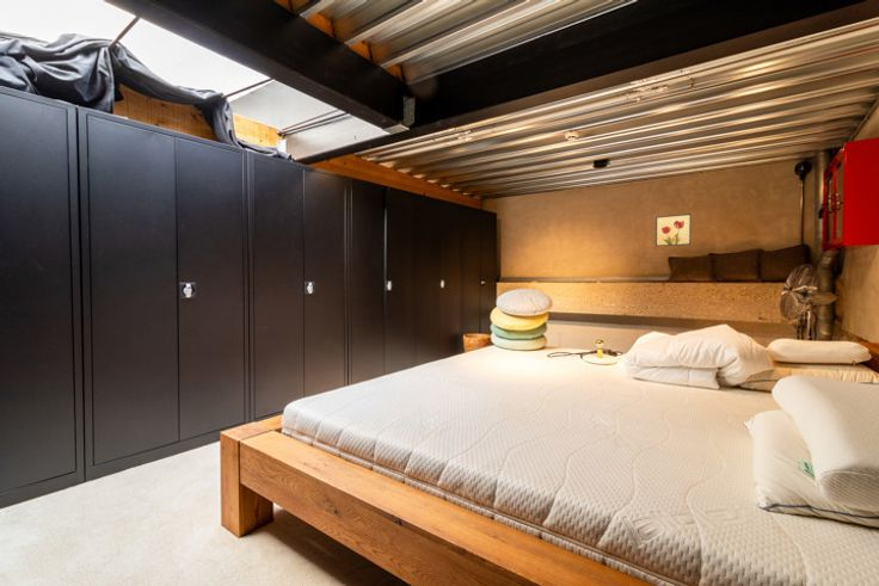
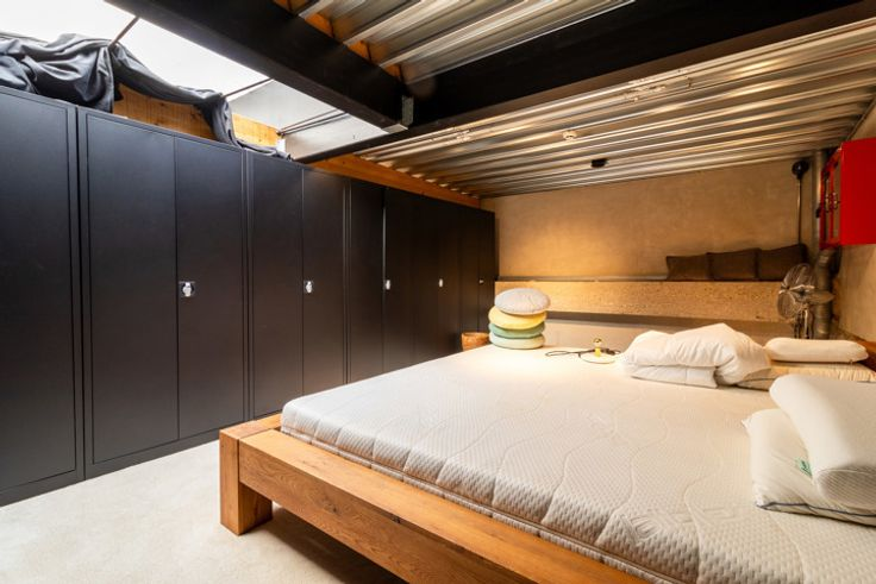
- wall art [654,212,691,247]
